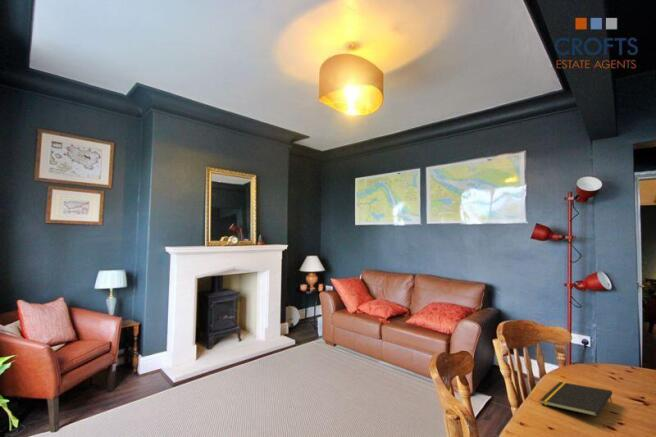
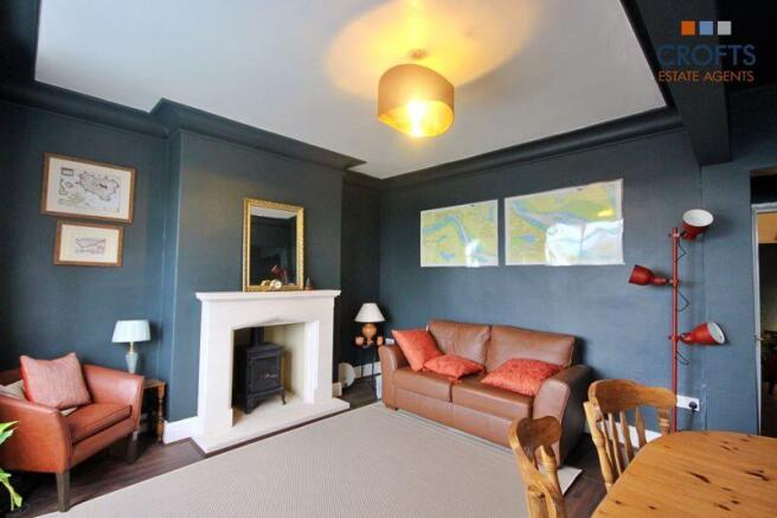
- notepad [539,381,613,418]
